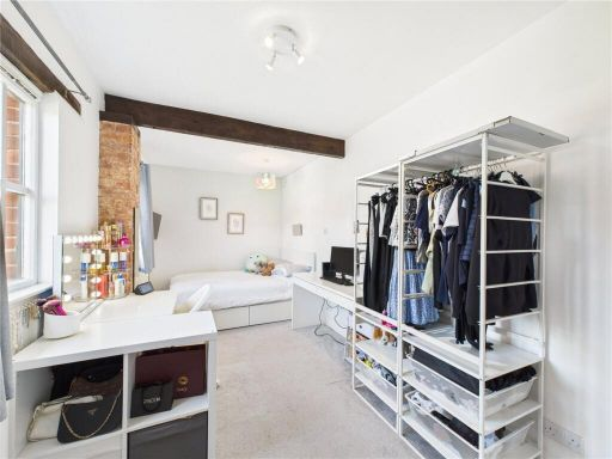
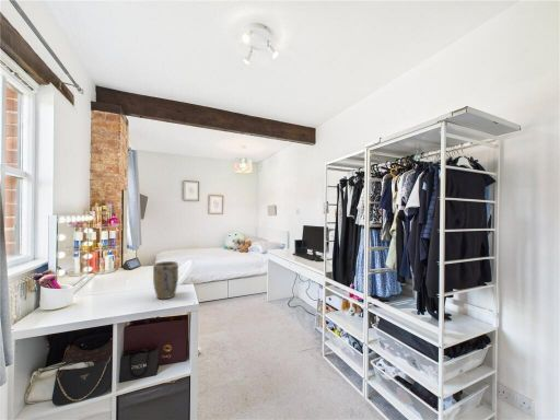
+ plant pot [152,260,179,301]
